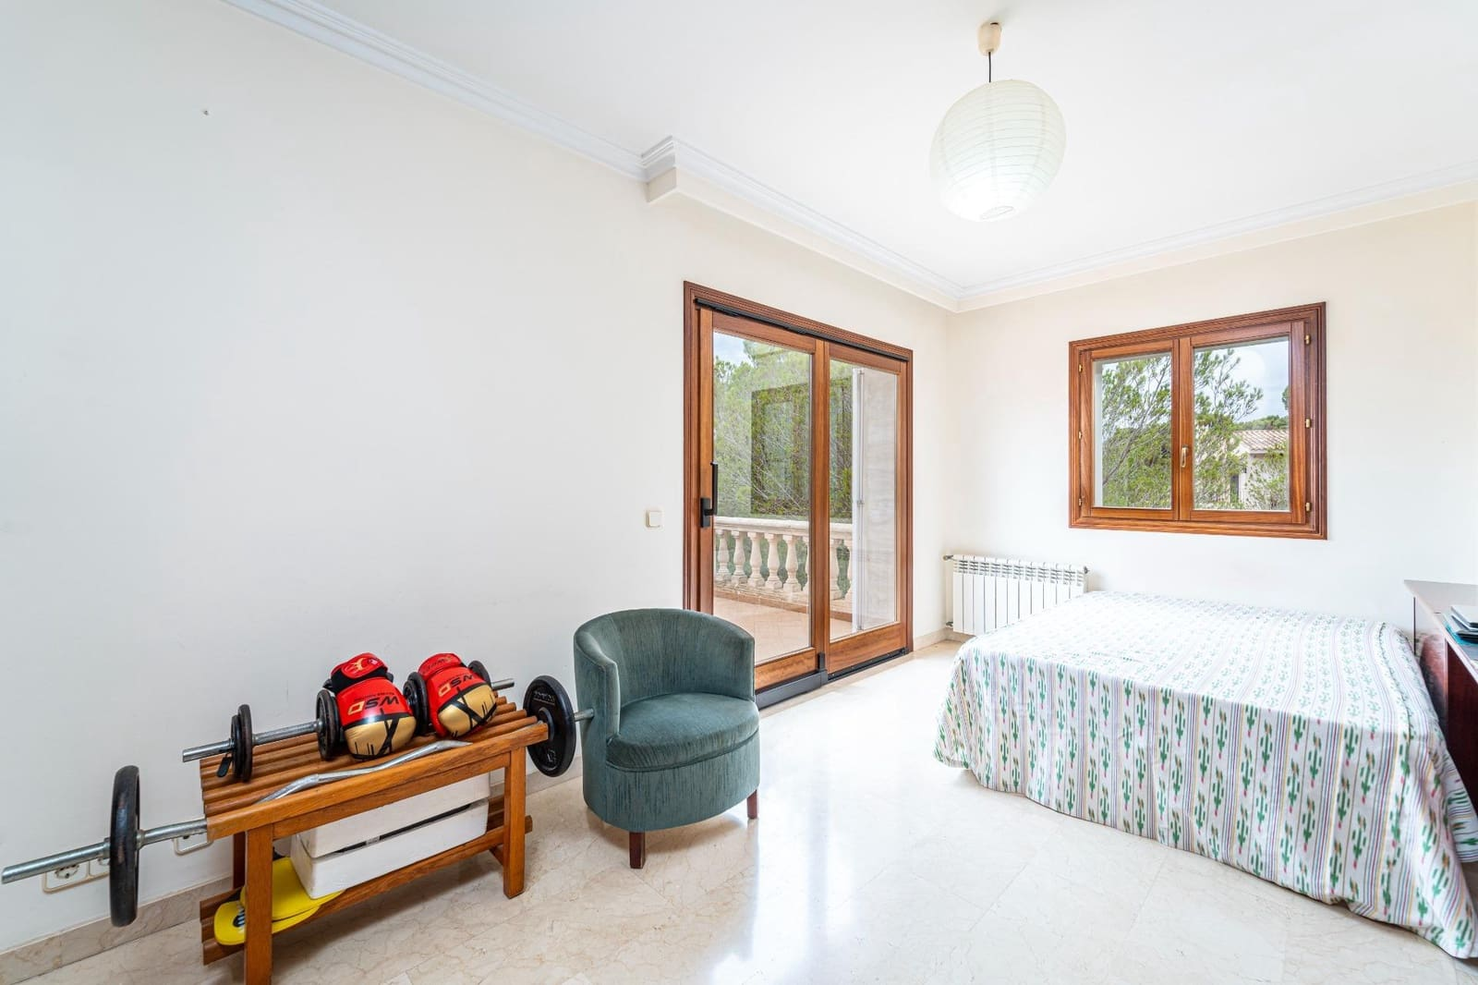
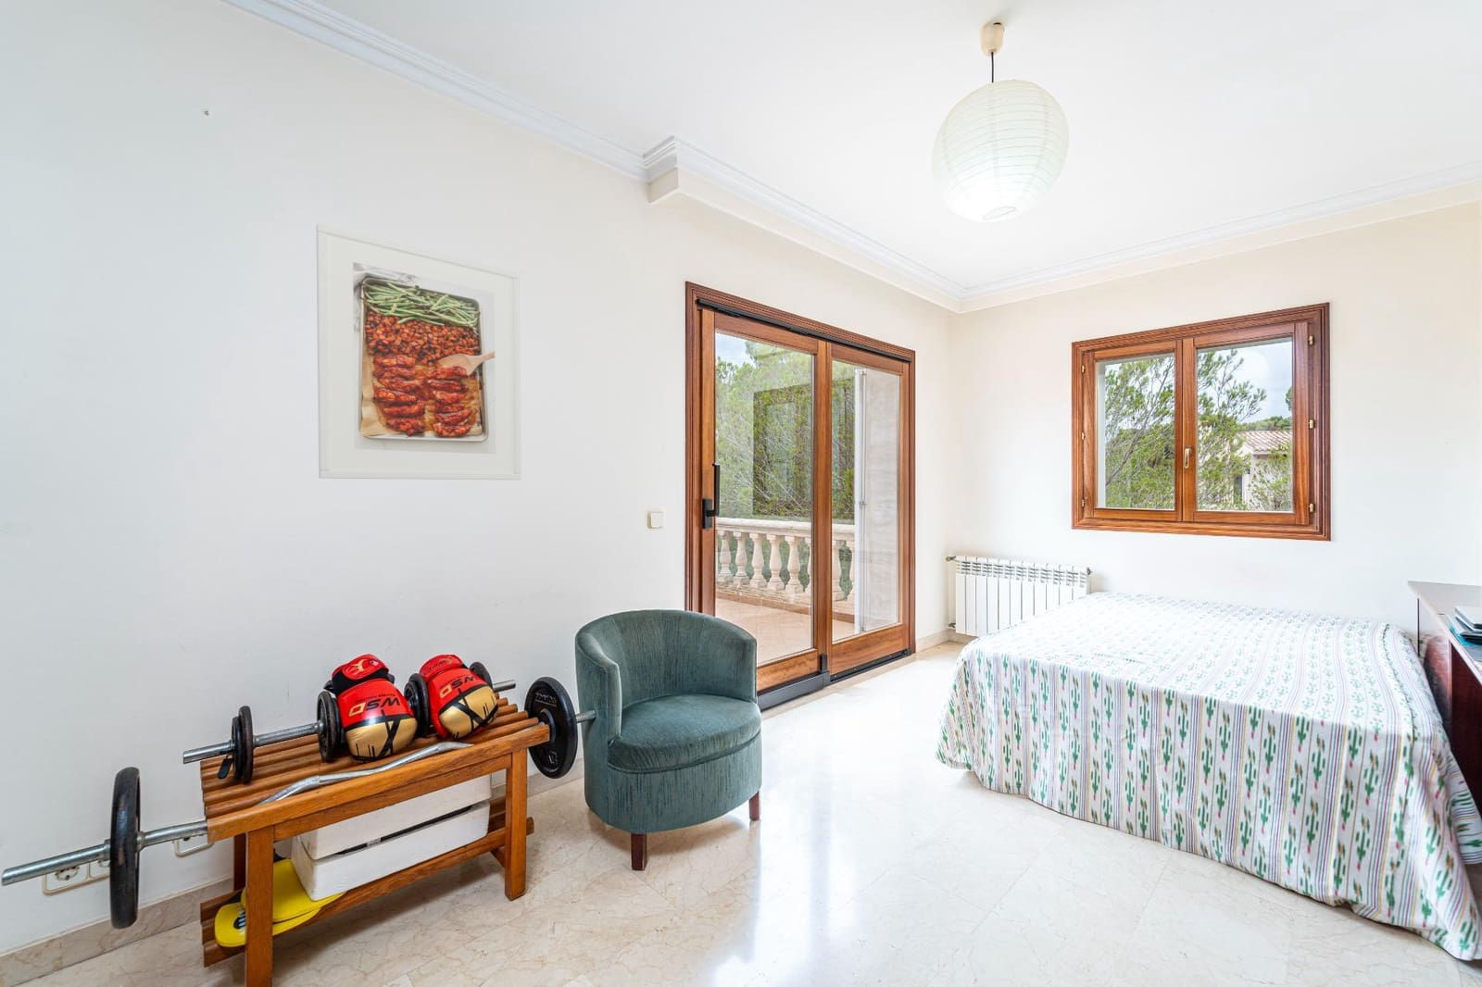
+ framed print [315,224,522,480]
